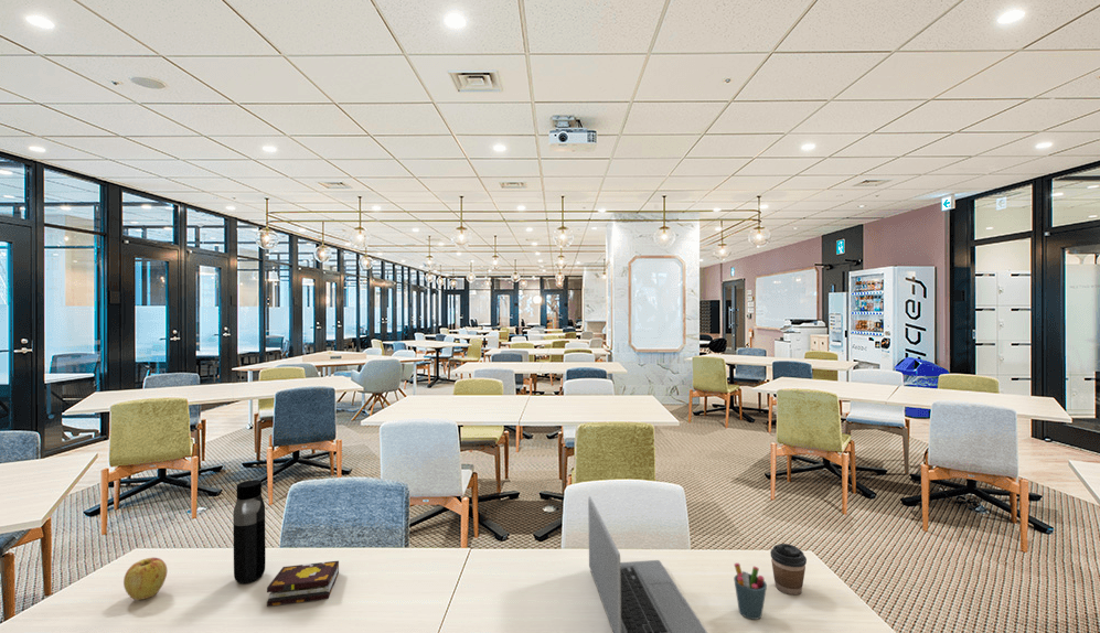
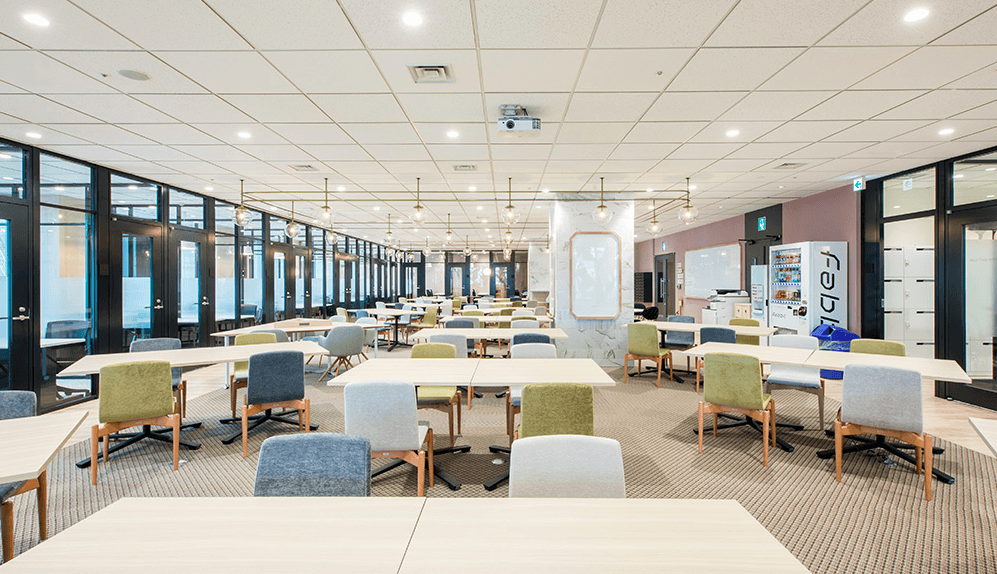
- laptop [587,495,708,633]
- coffee cup [769,543,808,596]
- water bottle [232,479,266,586]
- pen holder [733,562,768,621]
- book [266,560,340,608]
- apple [122,557,168,601]
